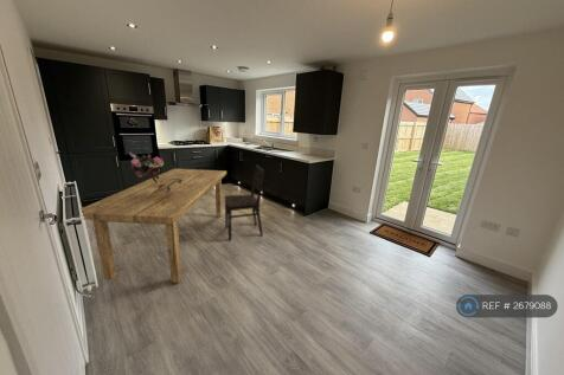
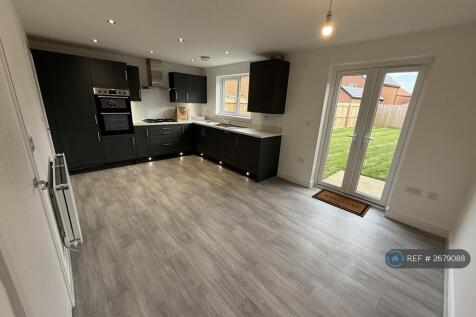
- dining chair [223,163,265,241]
- dining table [79,168,227,284]
- bouquet [127,150,182,196]
